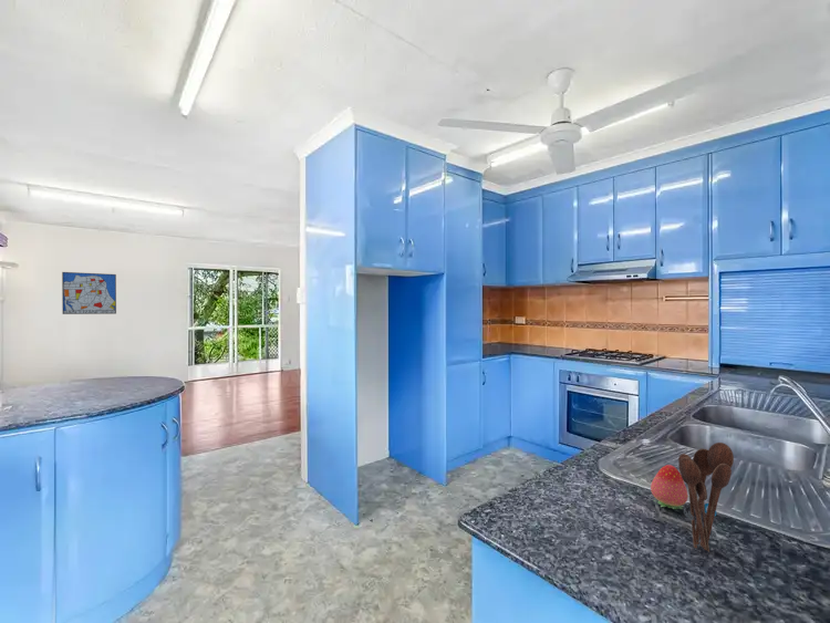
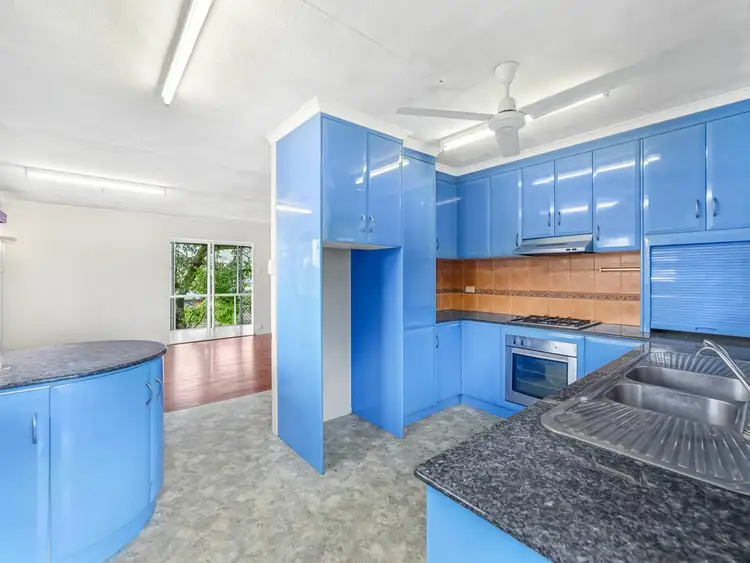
- fruit [650,464,689,510]
- utensil holder [677,442,735,553]
- wall art [61,271,117,315]
